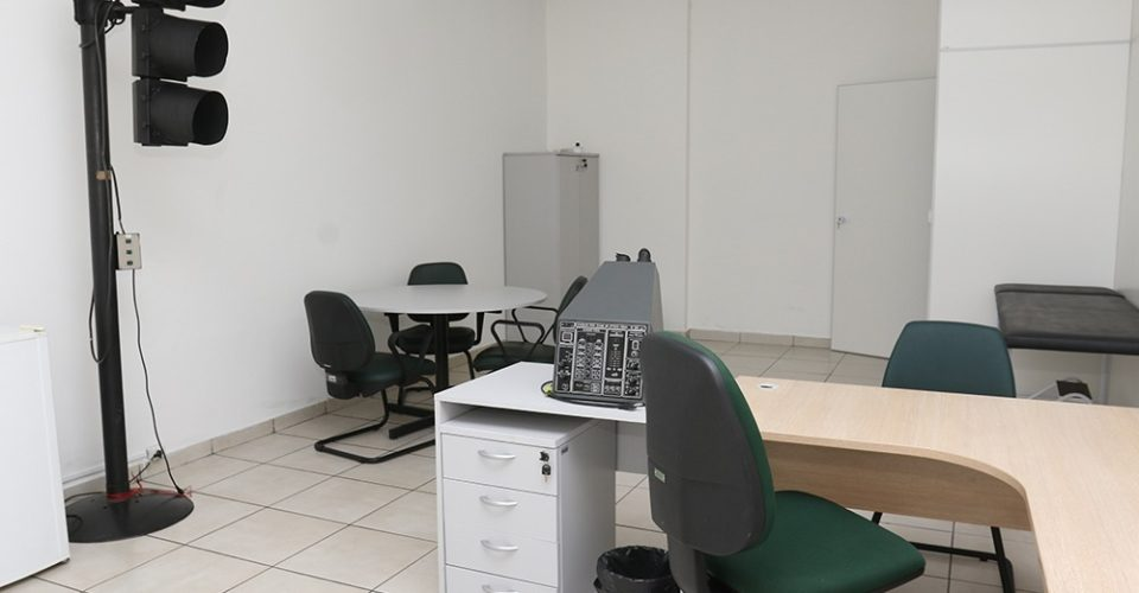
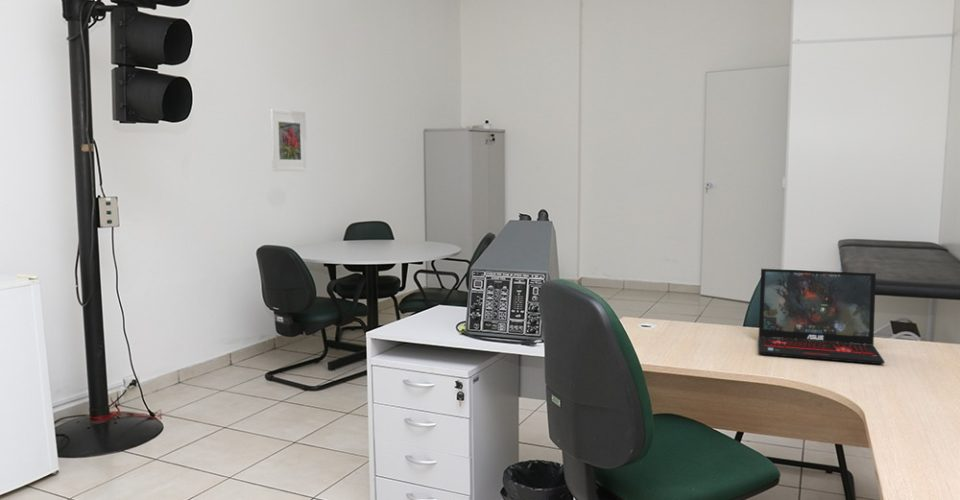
+ laptop [757,268,885,365]
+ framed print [269,108,308,172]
